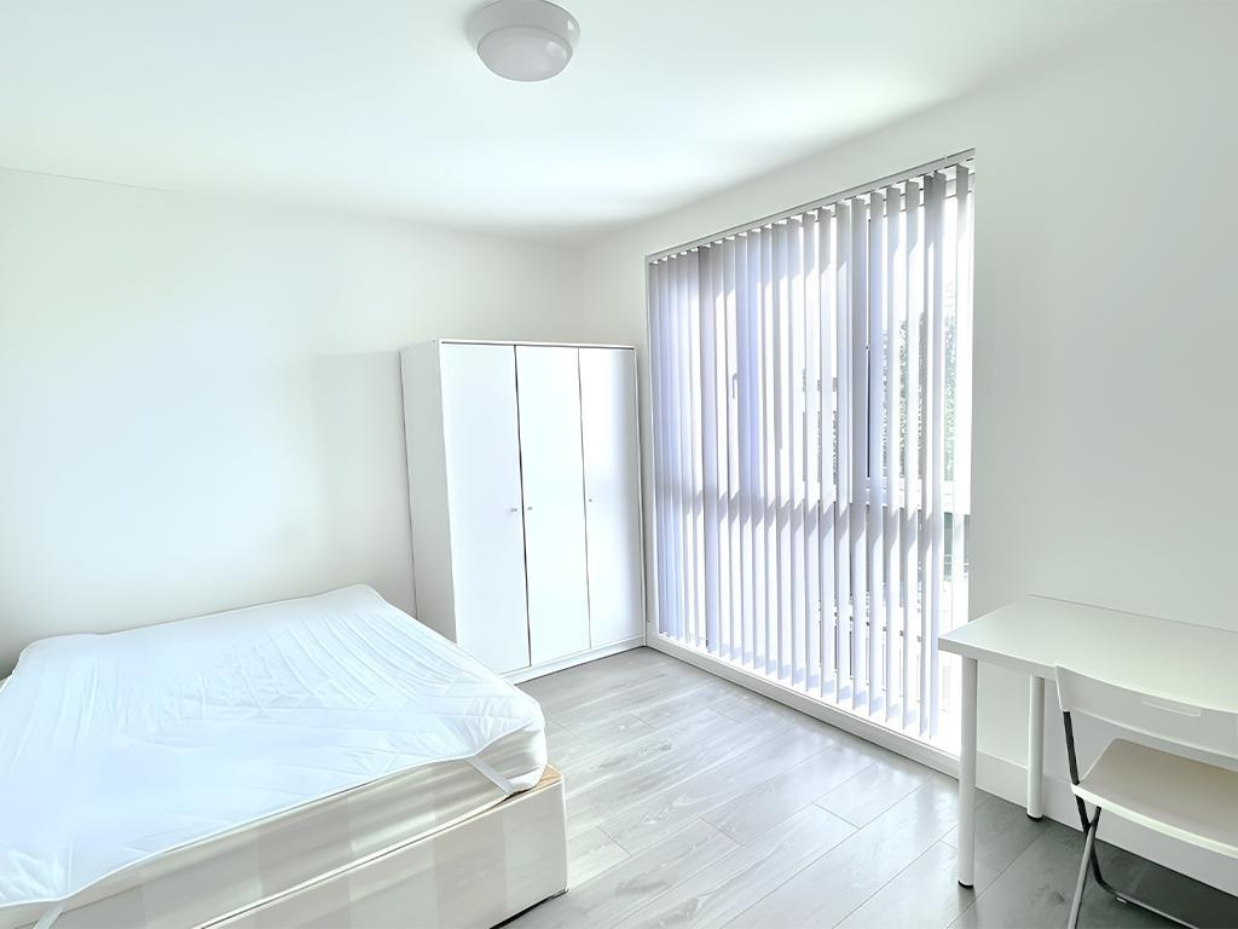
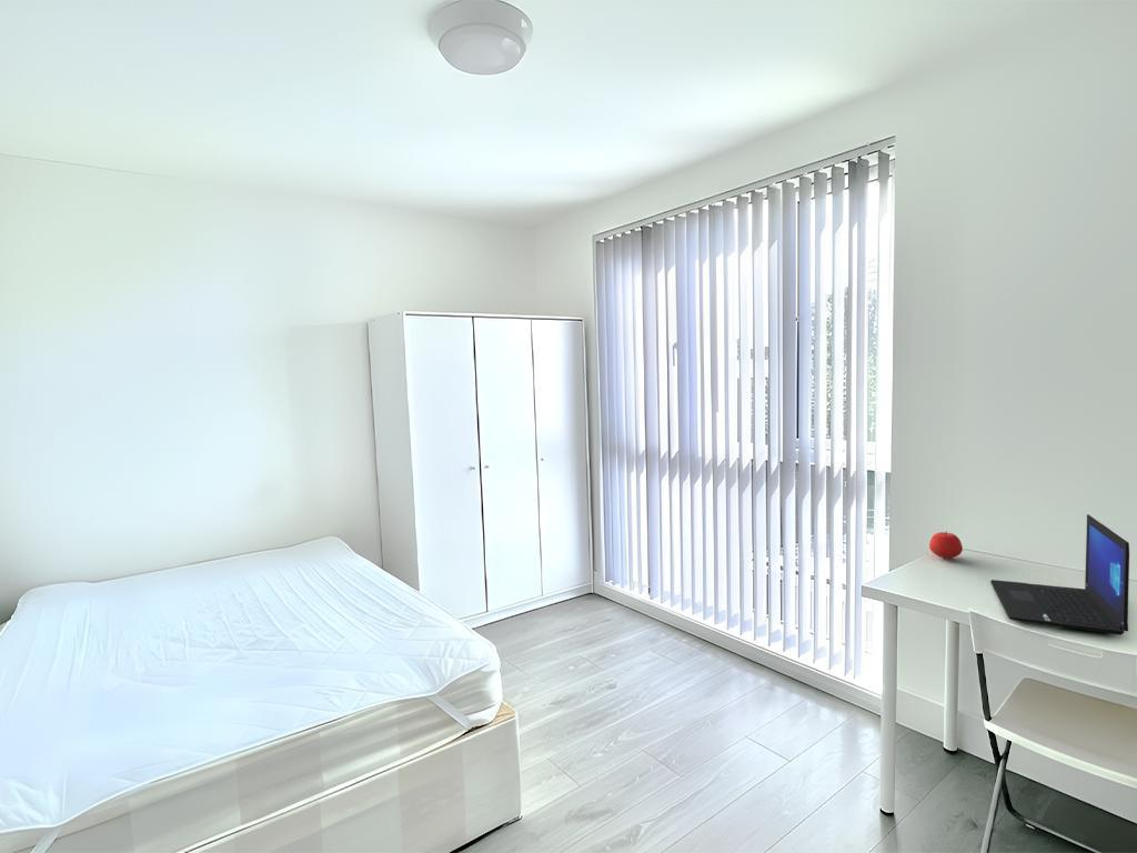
+ laptop [989,513,1130,636]
+ apple [928,530,964,560]
